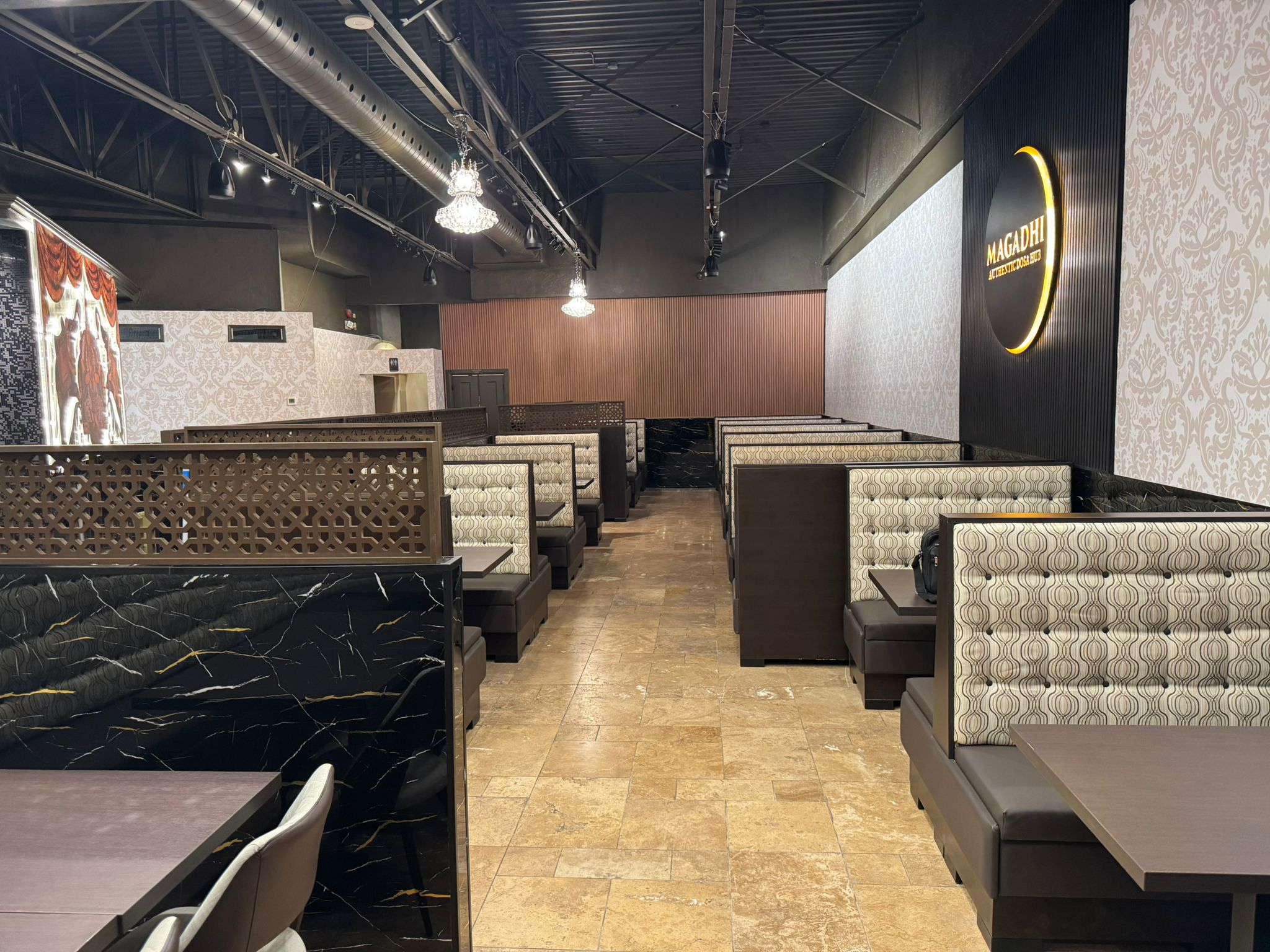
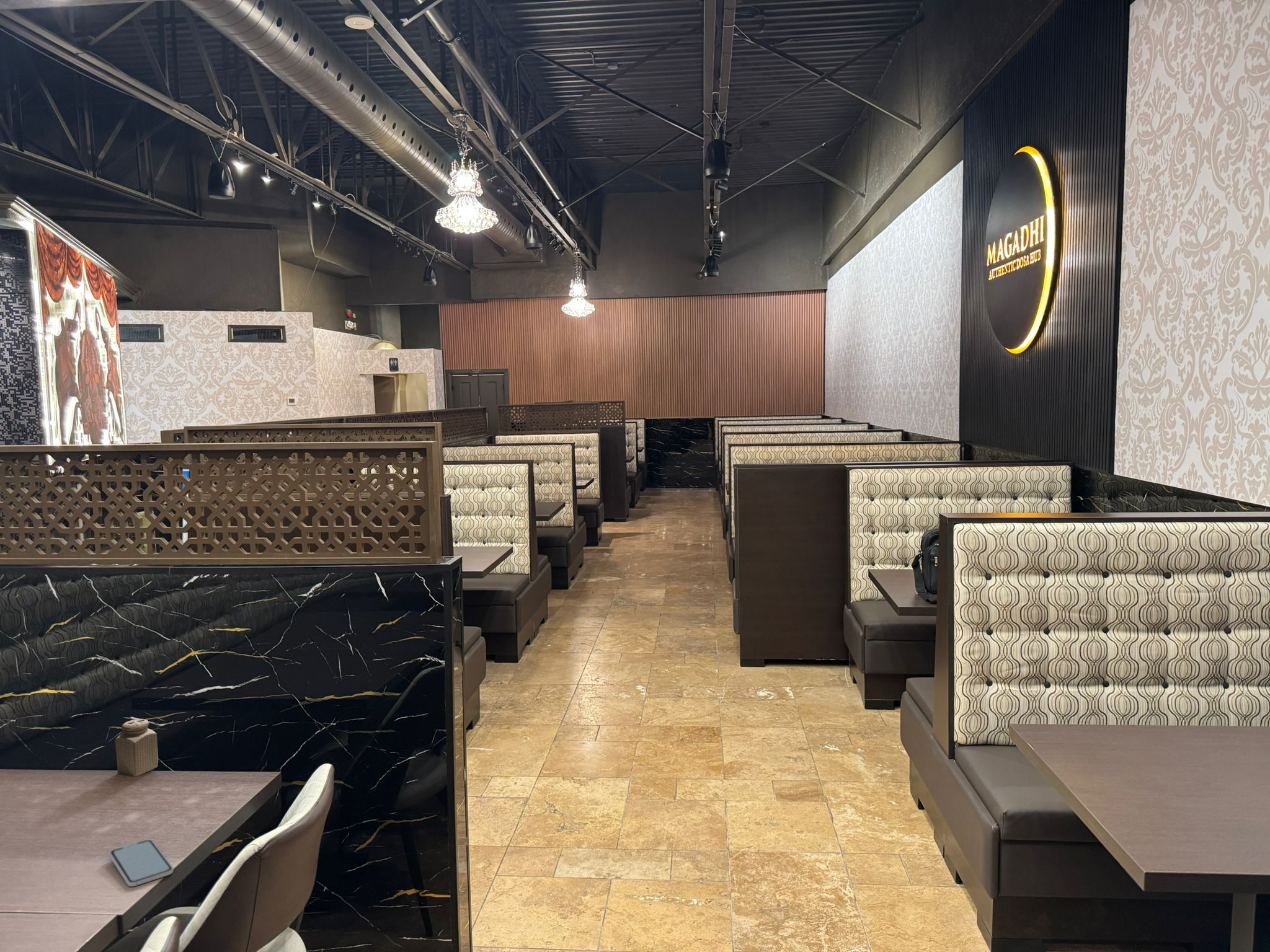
+ salt shaker [115,718,159,777]
+ smartphone [109,839,174,887]
